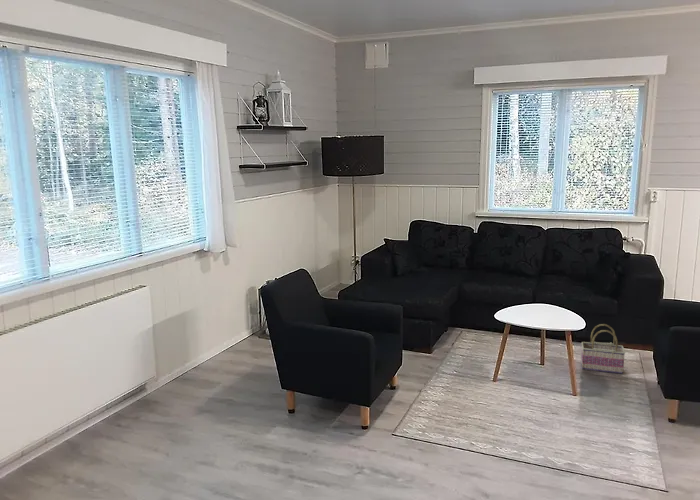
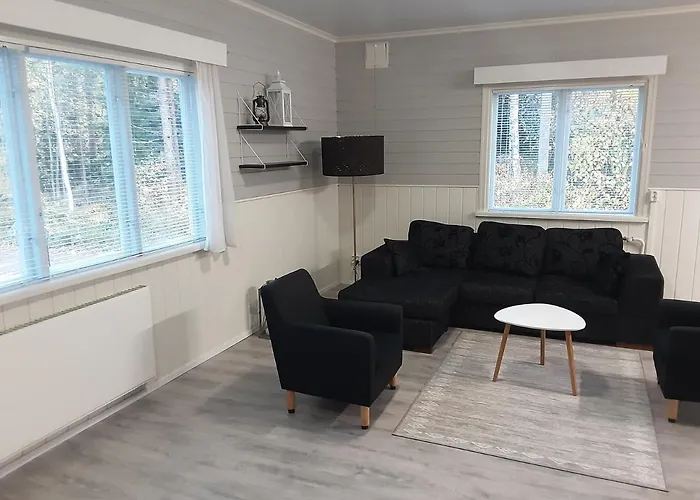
- basket [580,323,626,375]
